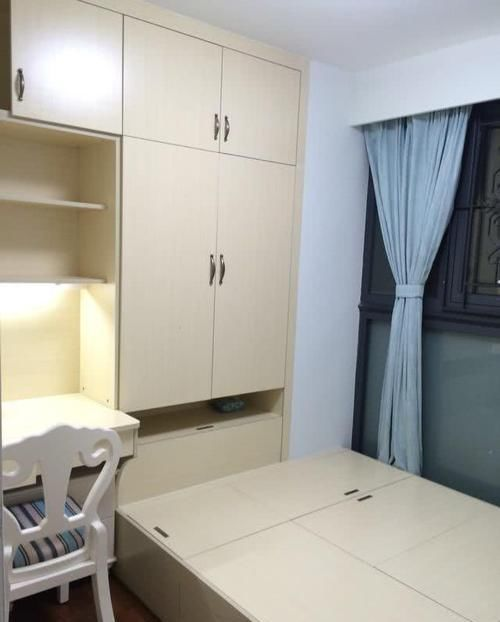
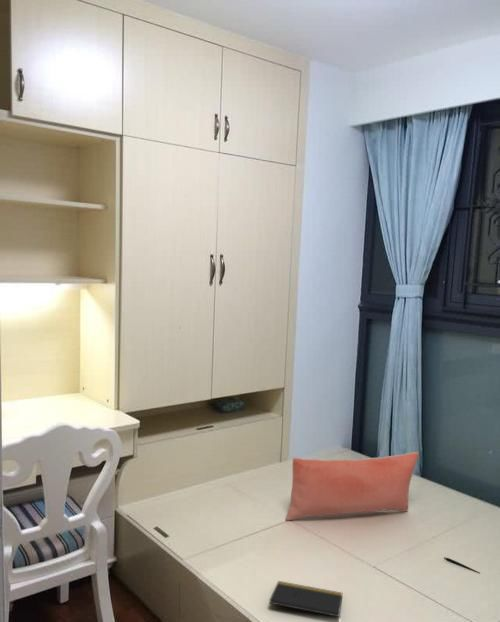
+ pillow [285,451,420,522]
+ pen [443,556,481,574]
+ notepad [268,580,343,618]
